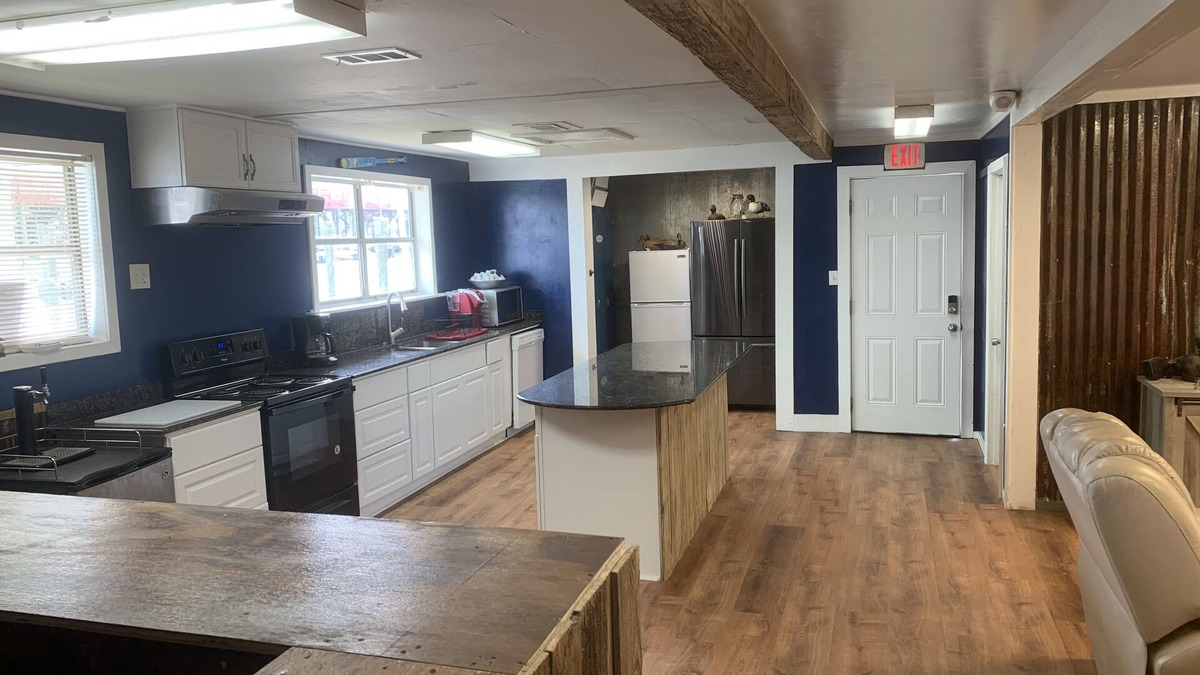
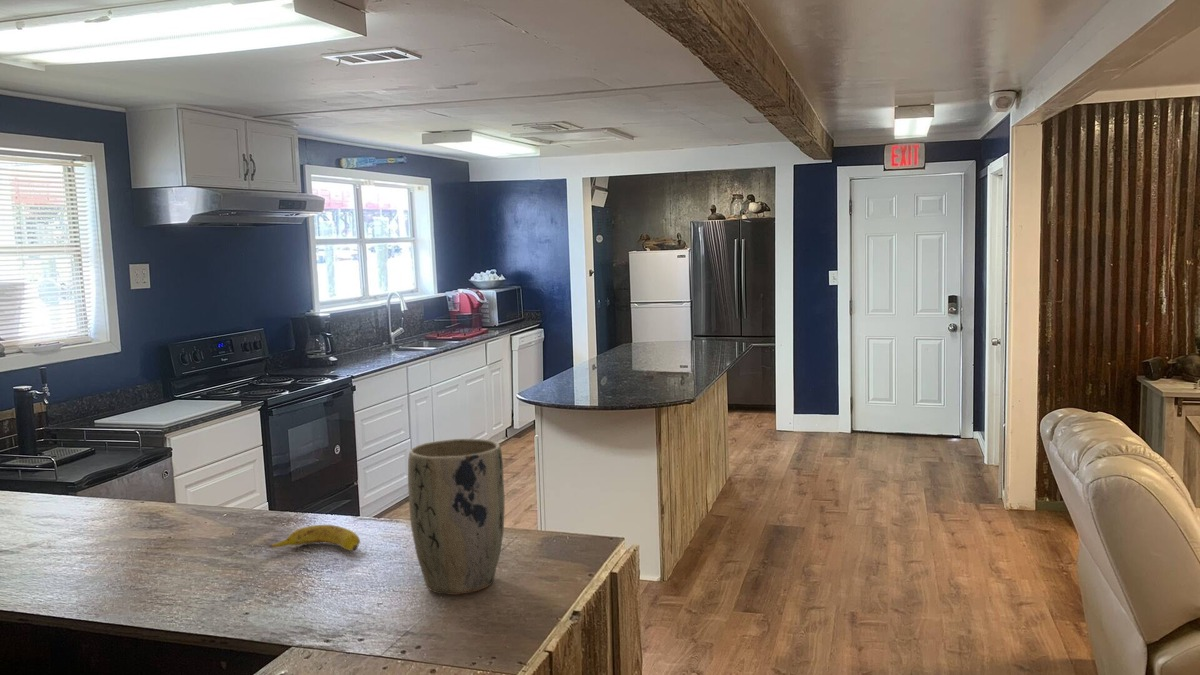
+ plant pot [407,438,506,596]
+ banana [263,524,361,552]
